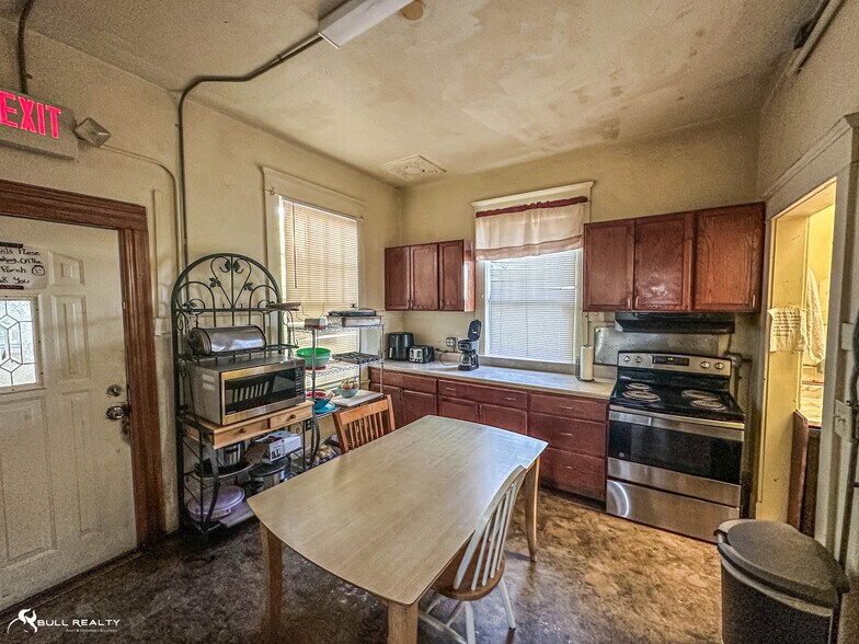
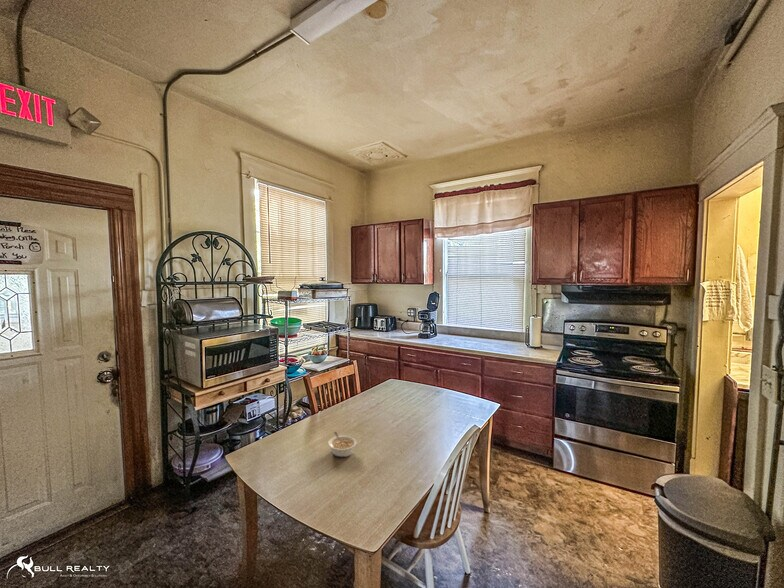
+ legume [327,431,358,458]
